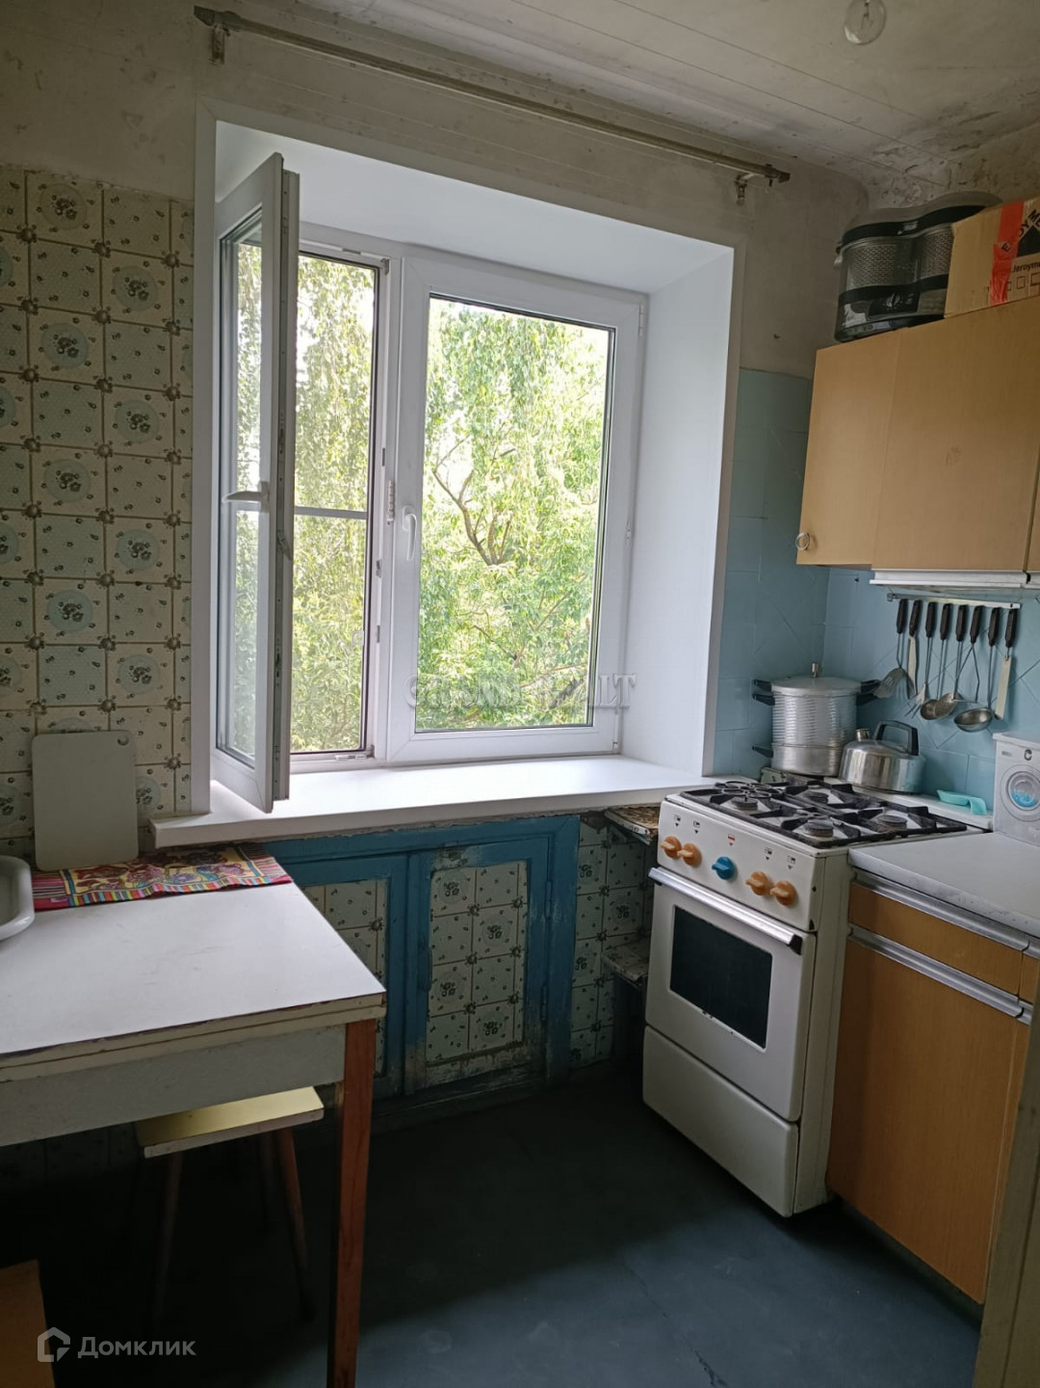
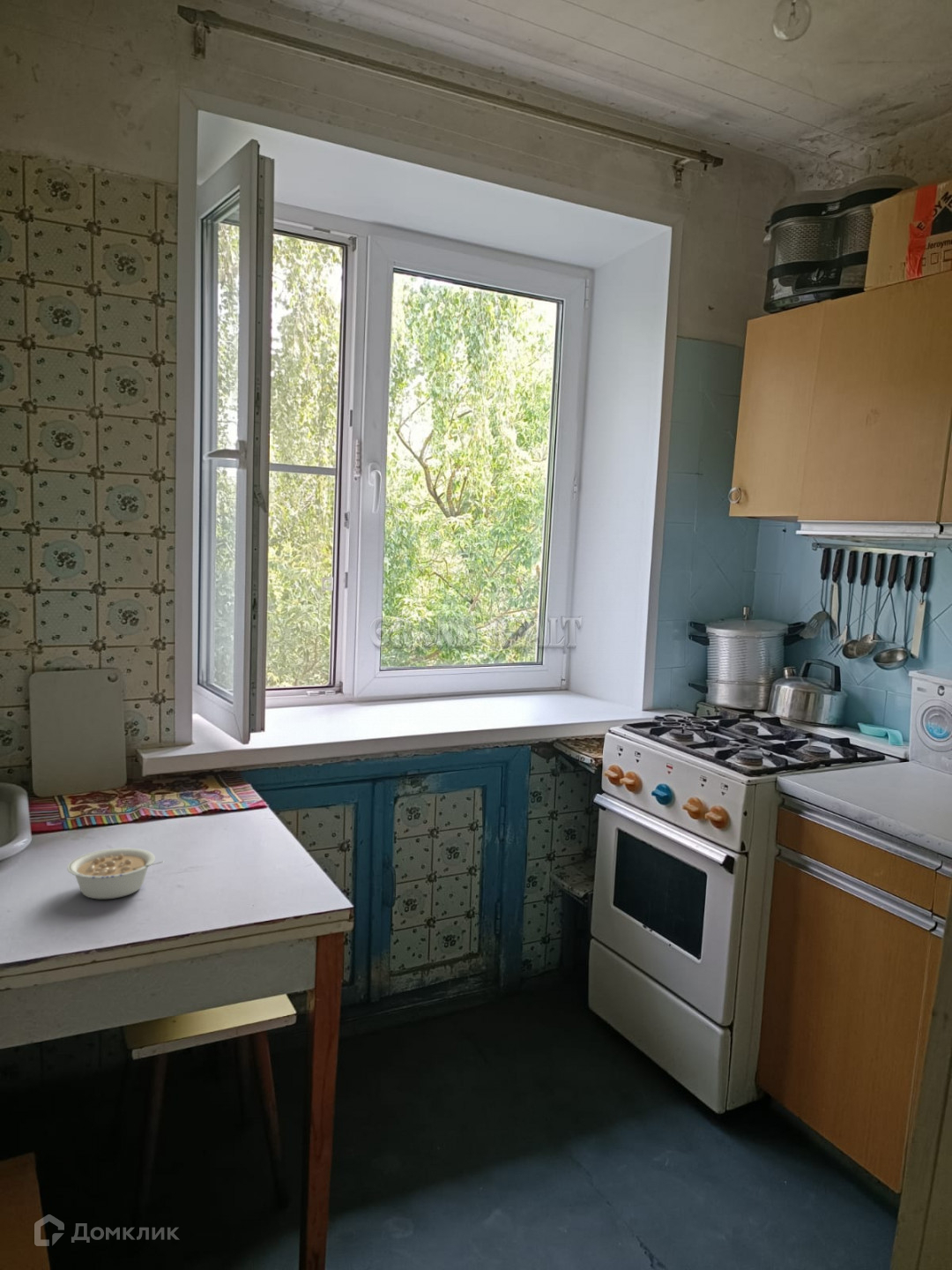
+ legume [66,848,166,900]
